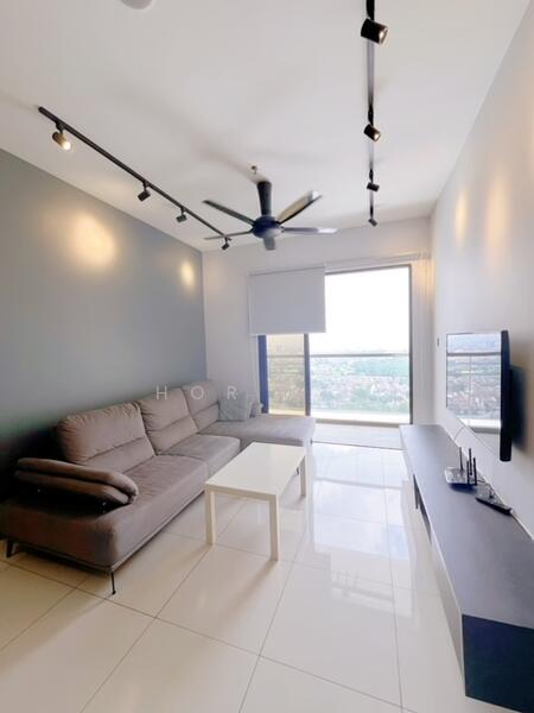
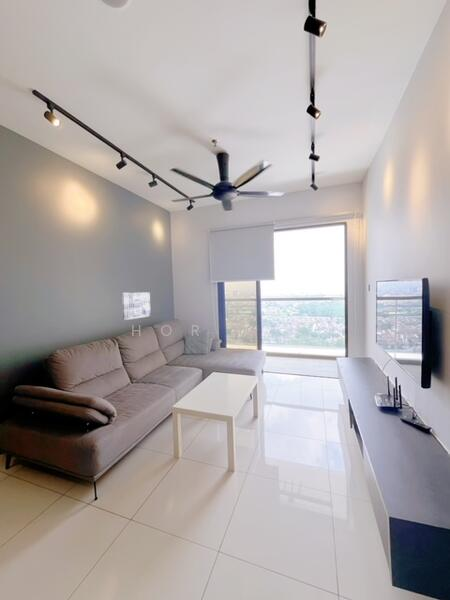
+ wall art [121,291,151,321]
